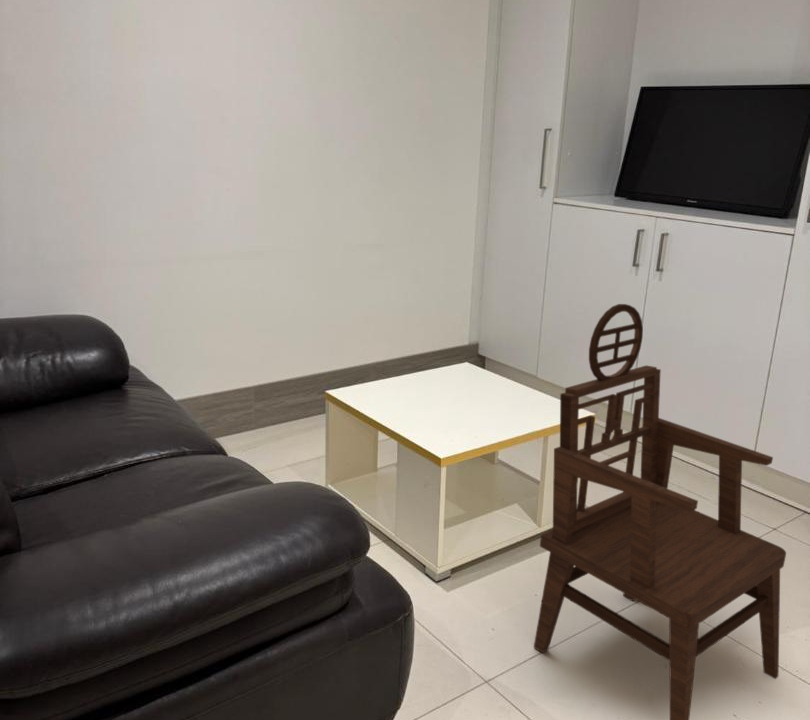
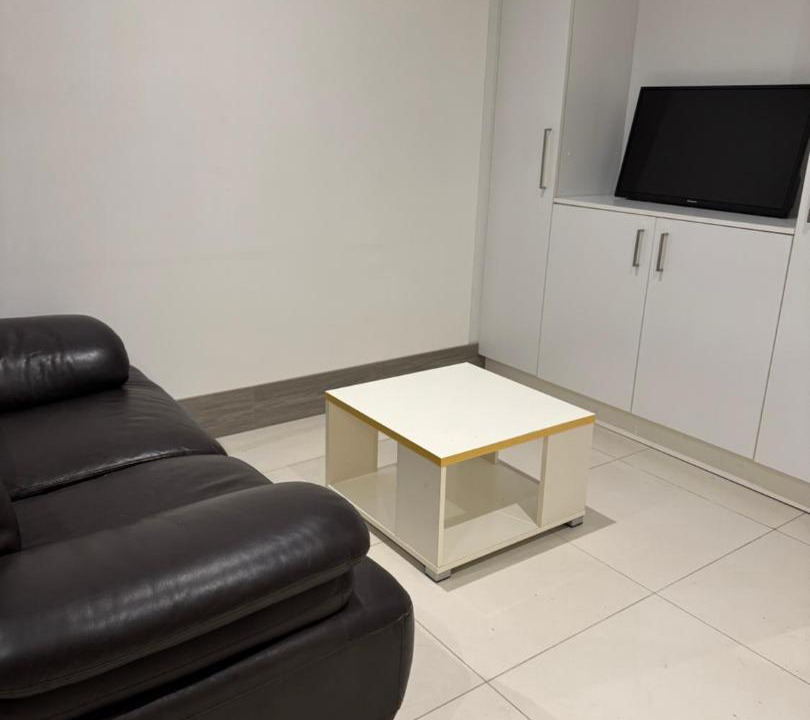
- armchair [533,303,787,720]
